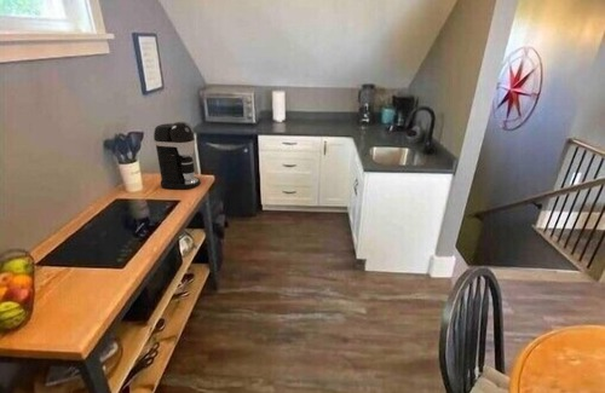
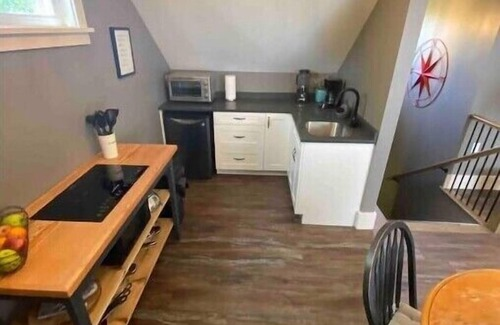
- coffee maker [152,121,202,190]
